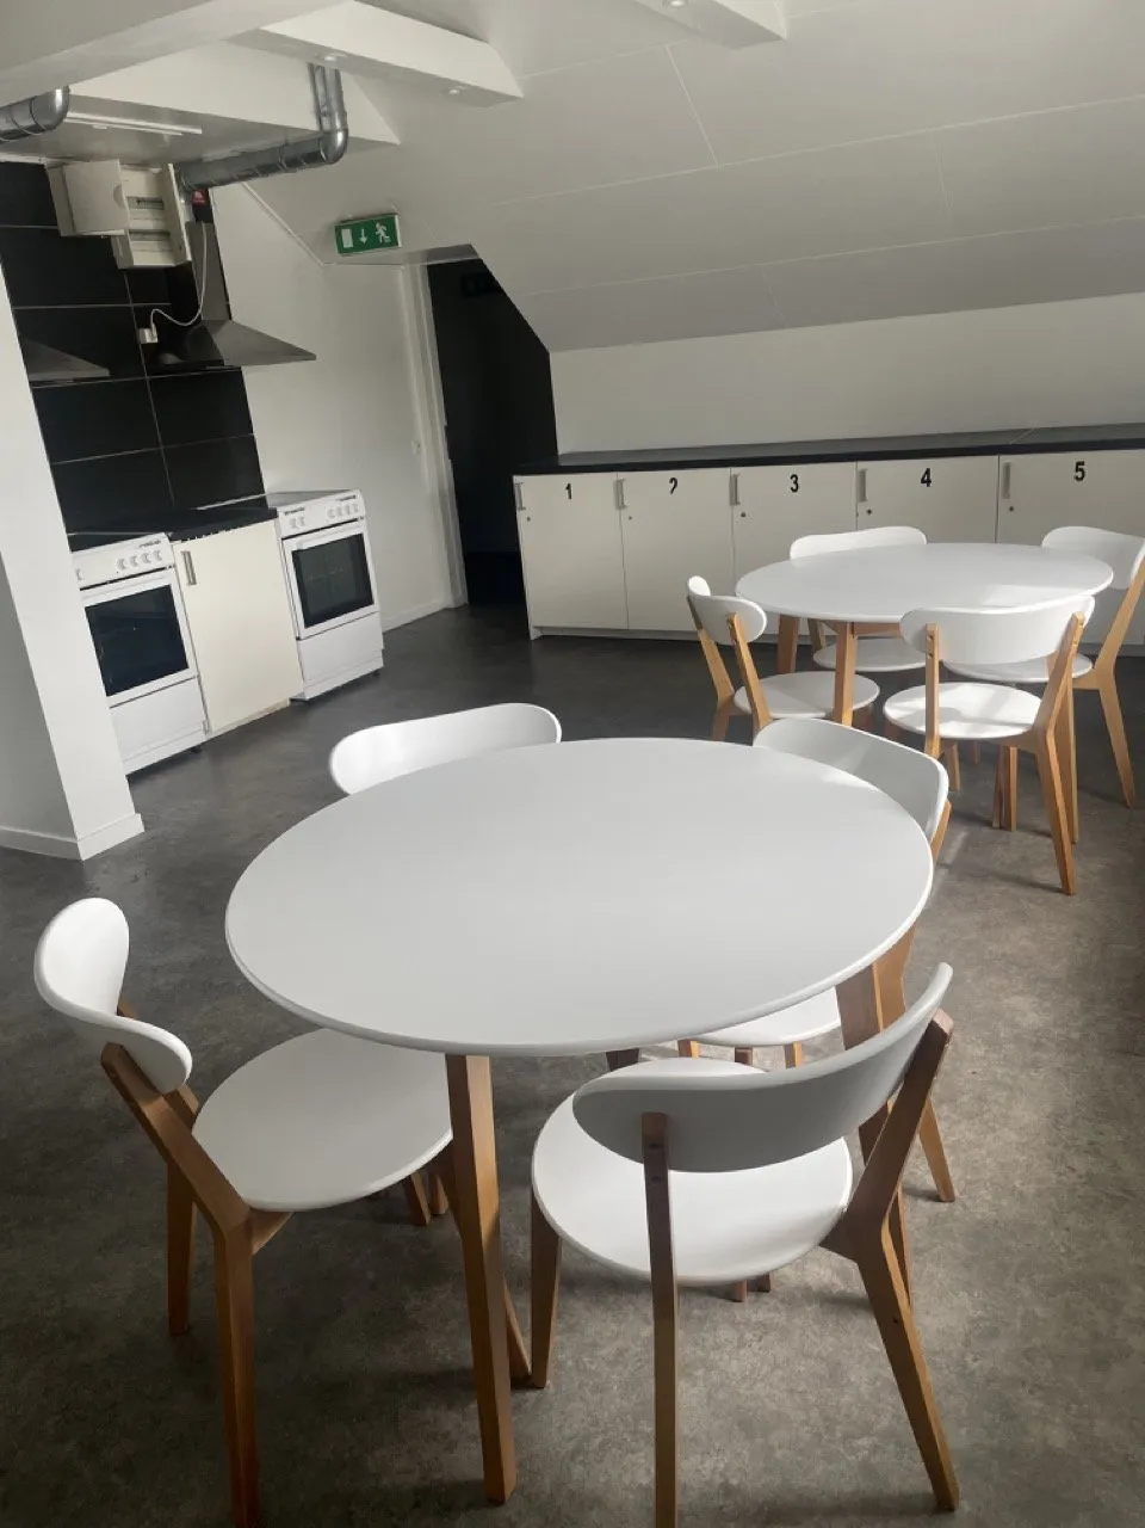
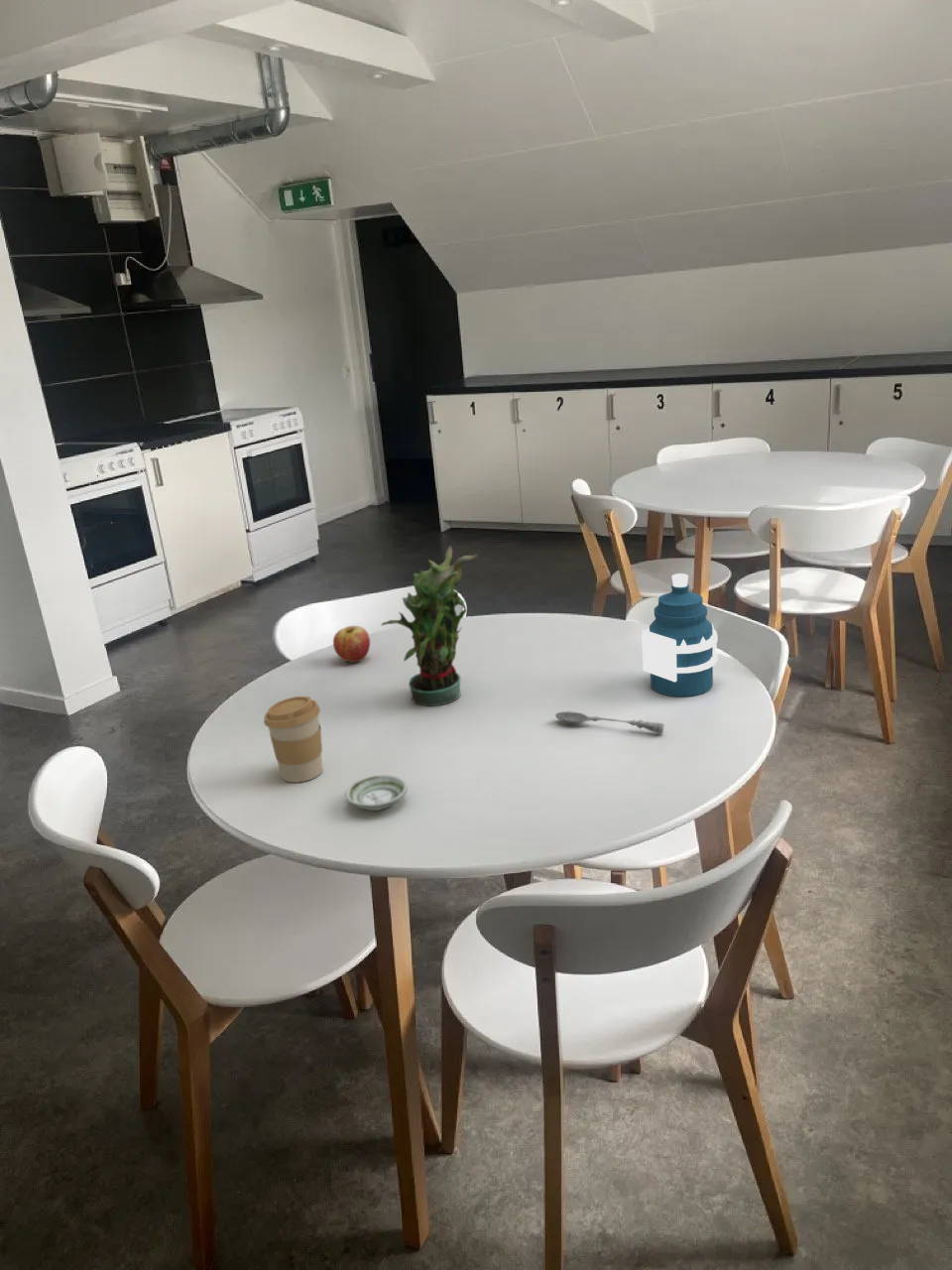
+ potted plant [380,545,478,707]
+ saucer [345,774,408,812]
+ soupspoon [554,710,665,735]
+ water bottle [641,572,718,698]
+ coffee cup [263,696,323,784]
+ fruit [332,625,371,663]
